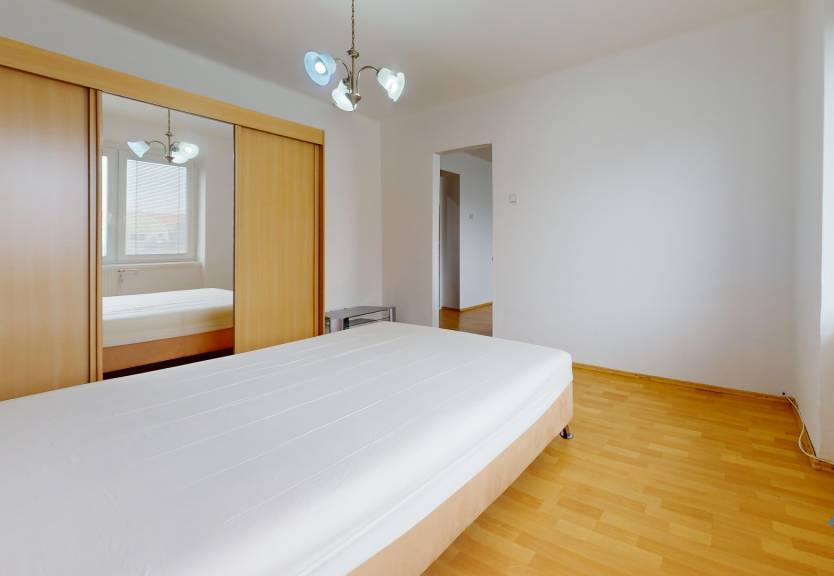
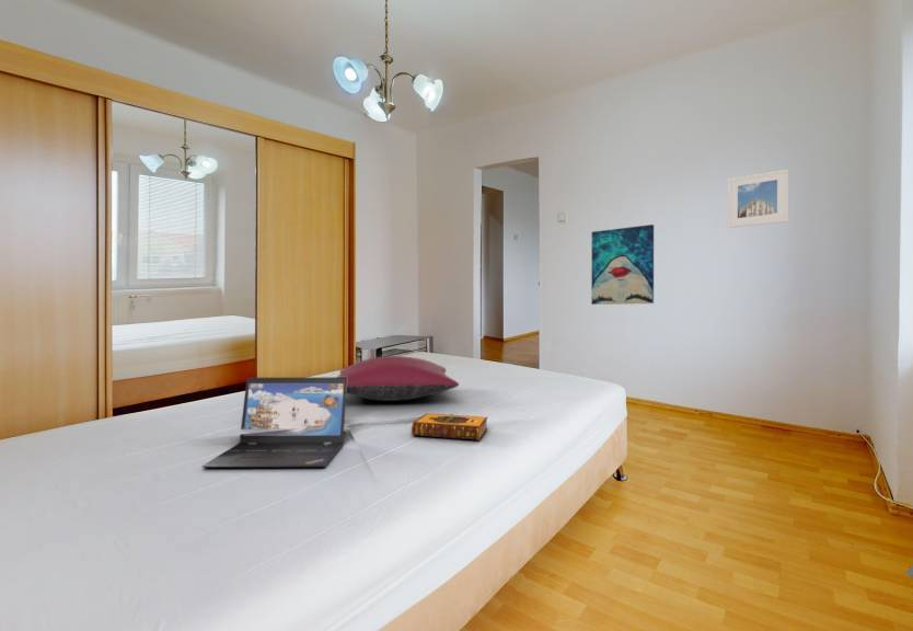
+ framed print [727,168,789,229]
+ pillow [337,355,460,402]
+ wall art [590,223,655,306]
+ laptop [200,376,347,469]
+ hardback book [411,413,488,441]
